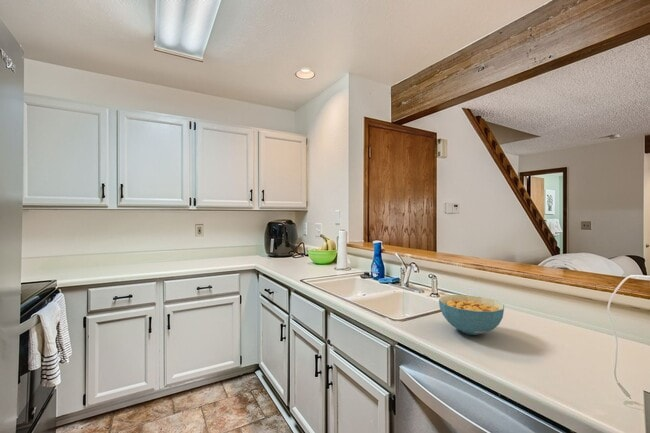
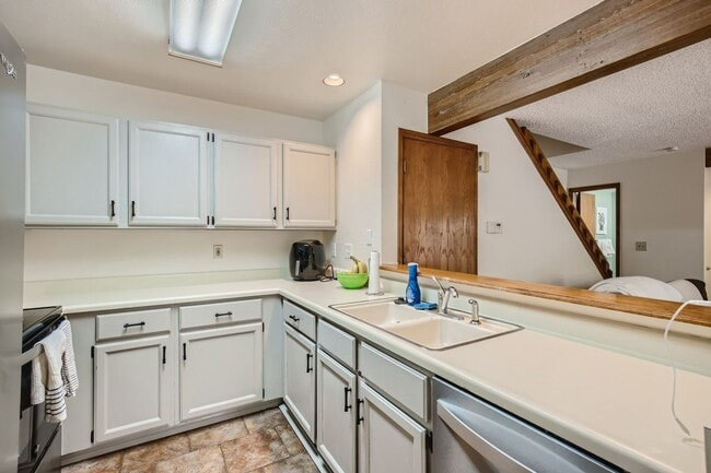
- cereal bowl [438,294,505,336]
